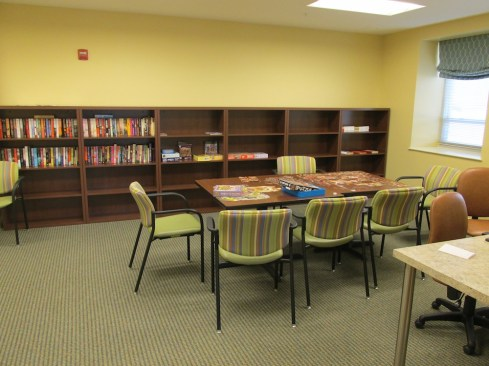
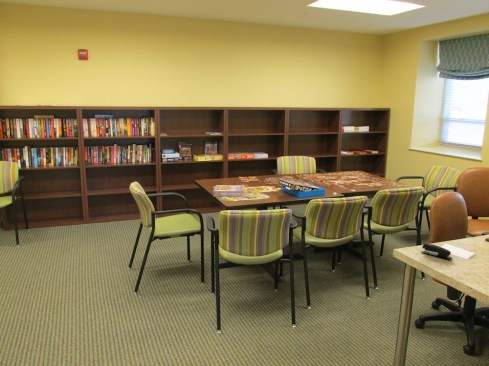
+ stapler [421,242,453,260]
